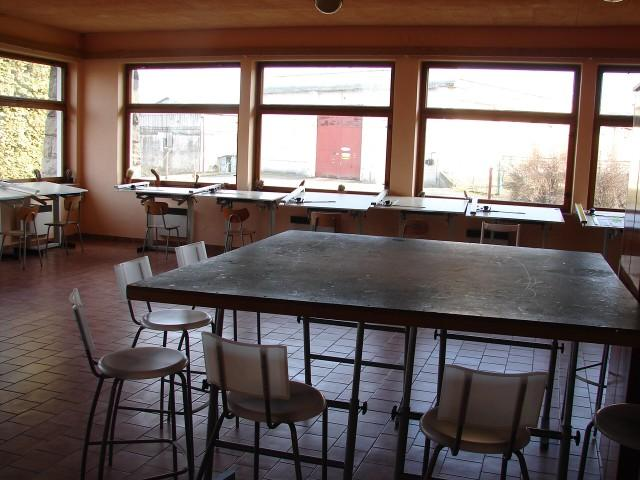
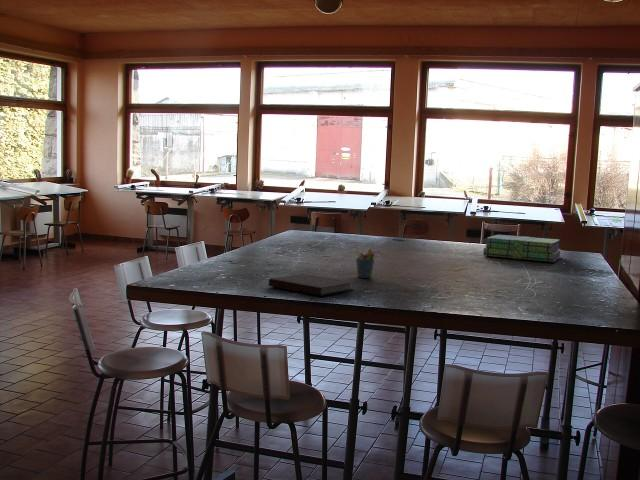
+ pen holder [355,245,376,279]
+ stack of books [482,234,562,263]
+ notebook [268,273,355,297]
